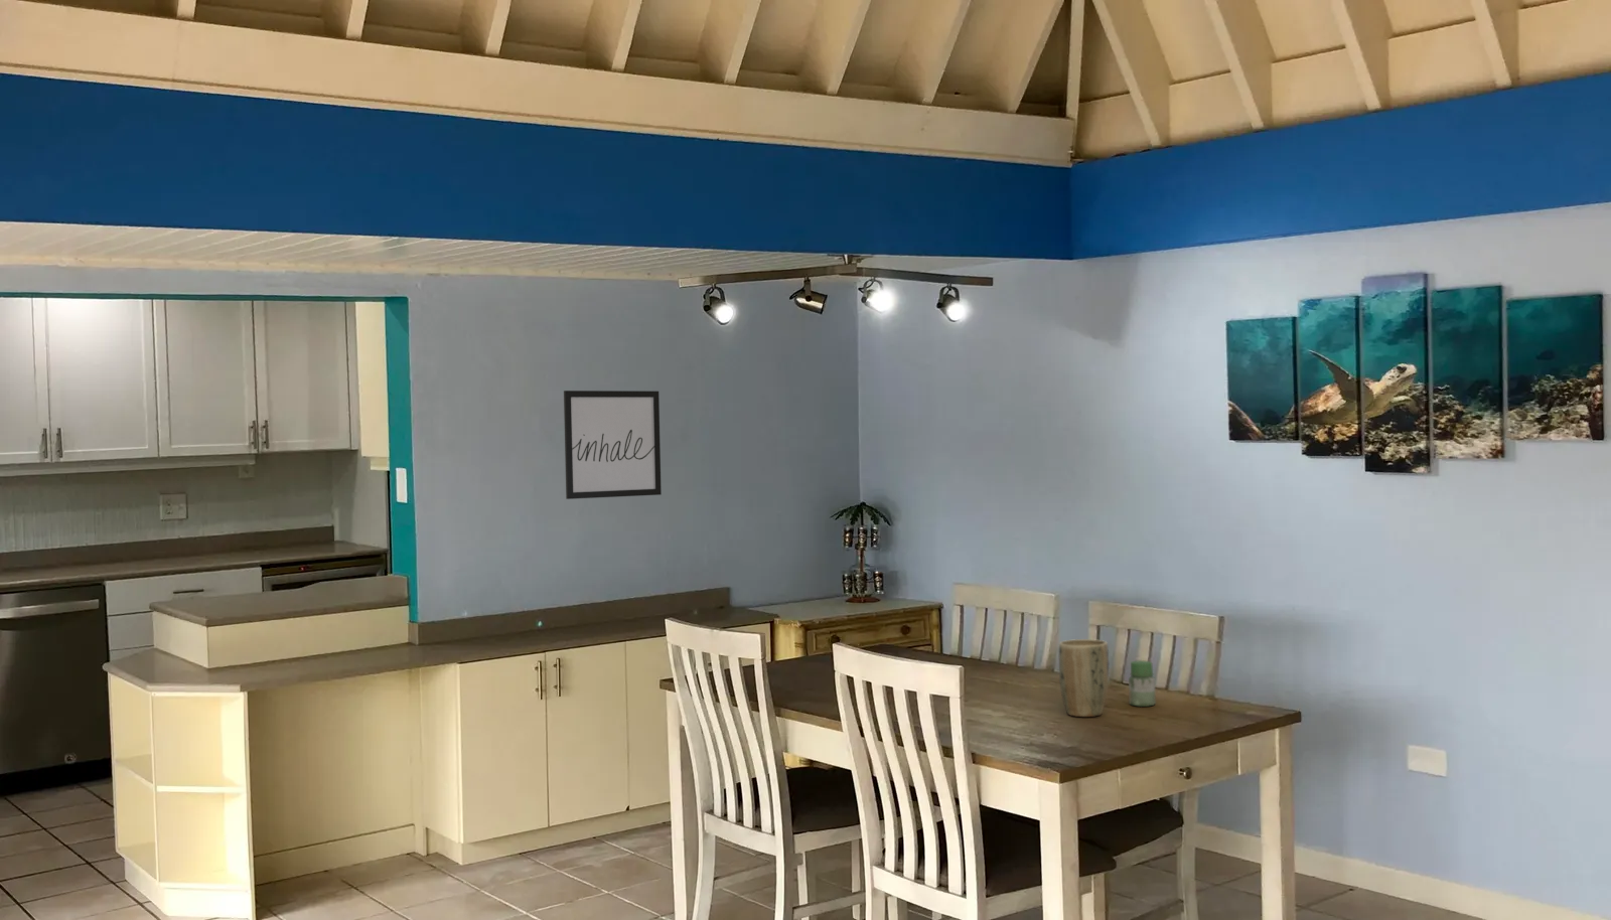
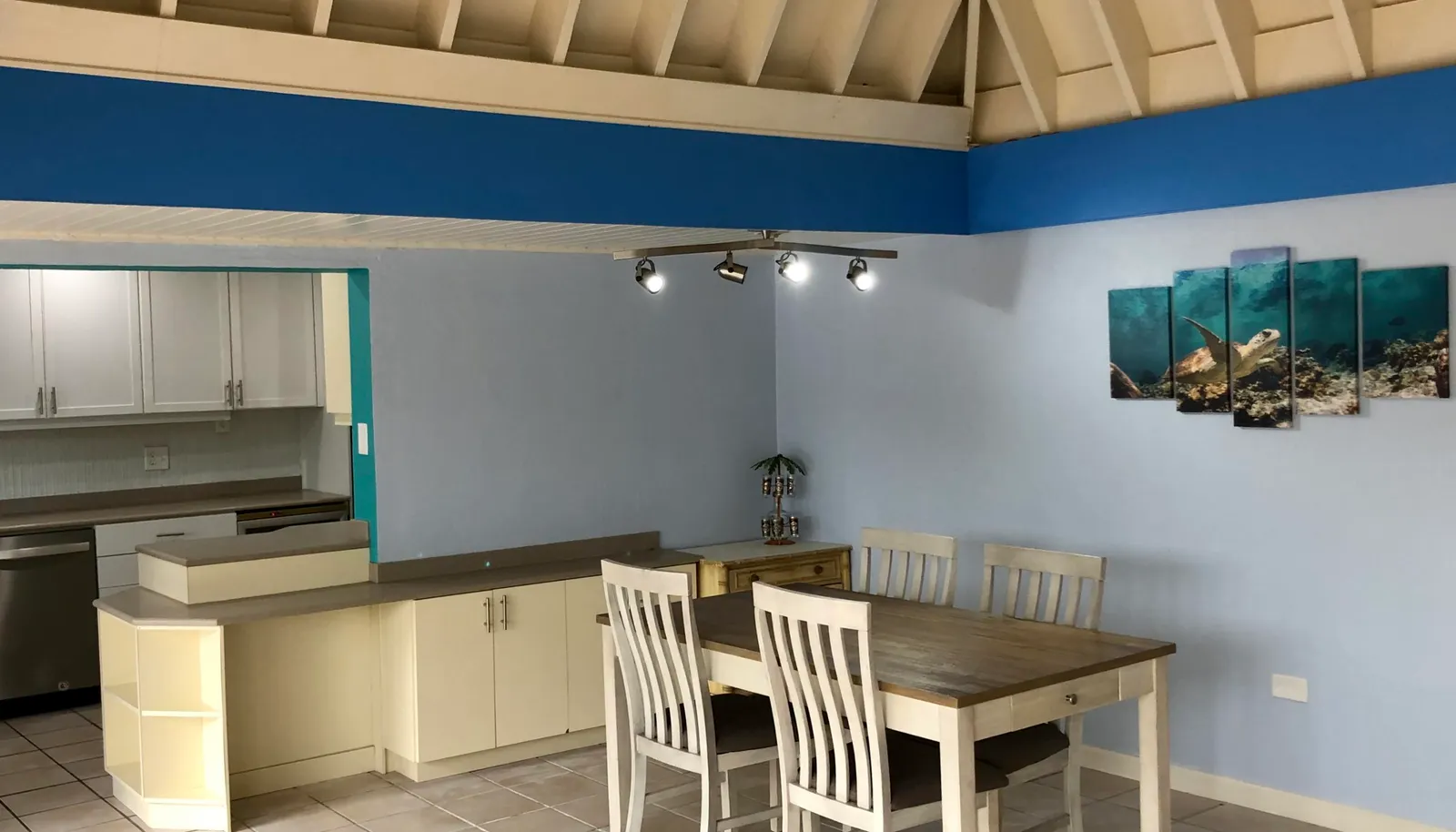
- jar [1127,659,1157,708]
- wall art [563,389,663,500]
- plant pot [1058,638,1110,718]
